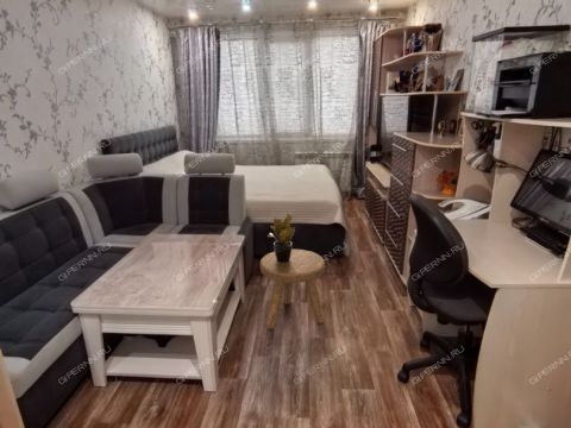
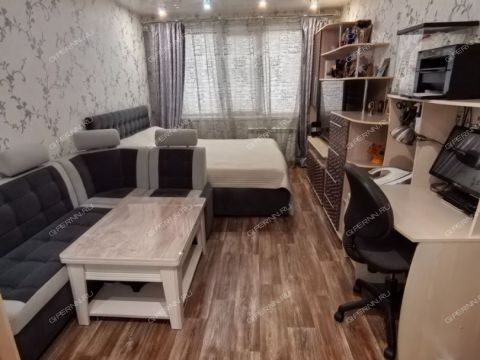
- stool [259,248,327,331]
- potted plant [266,213,296,263]
